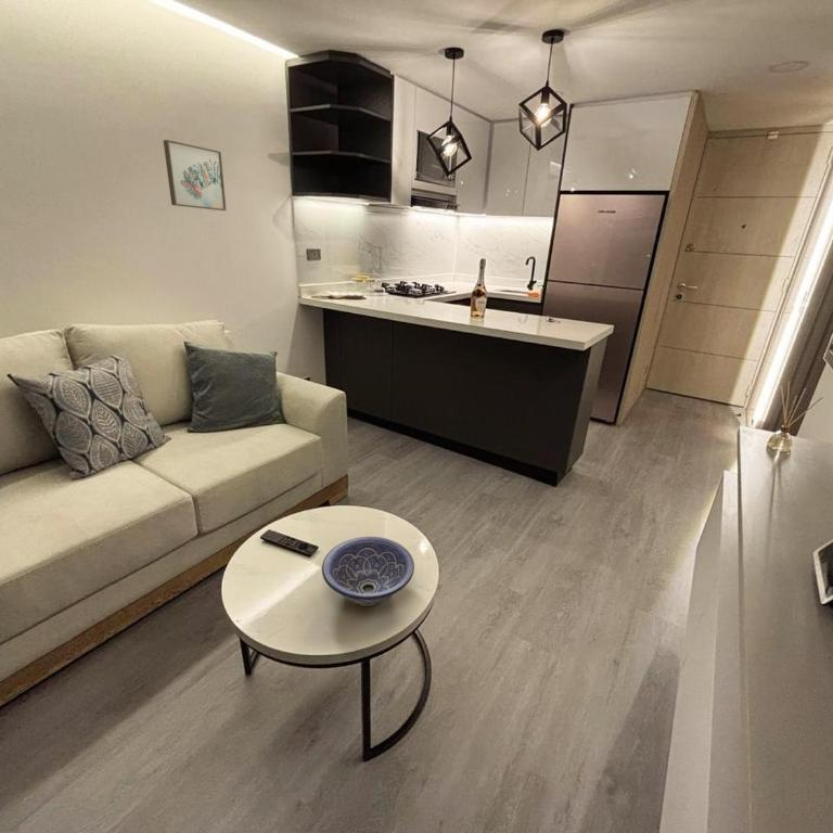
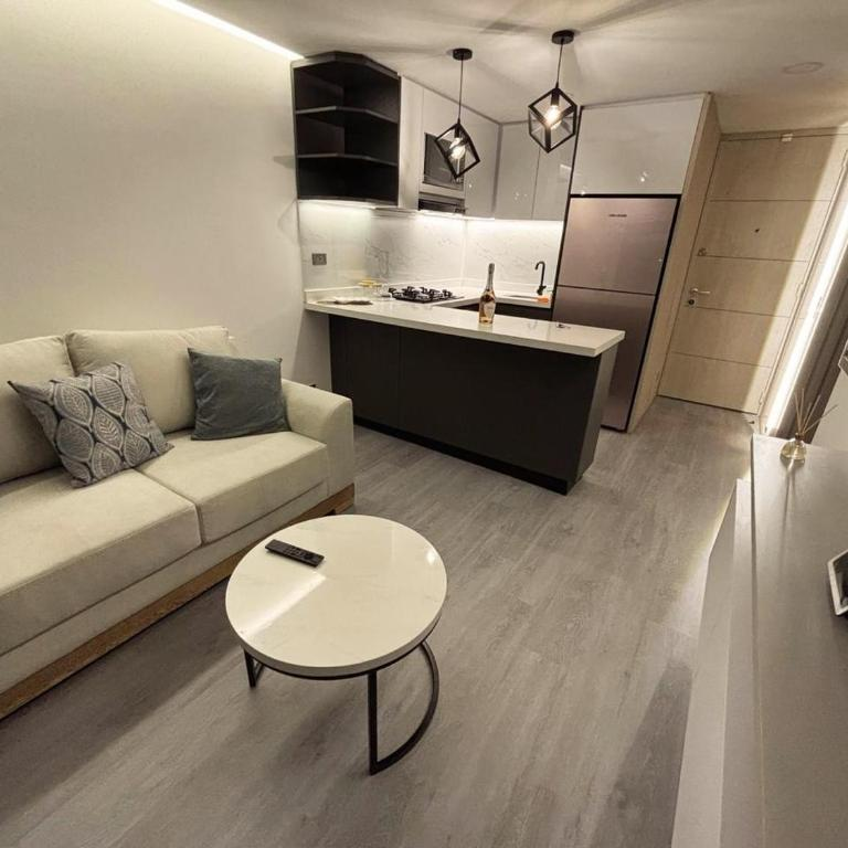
- wall art [163,139,227,212]
- decorative bowl [321,536,415,607]
